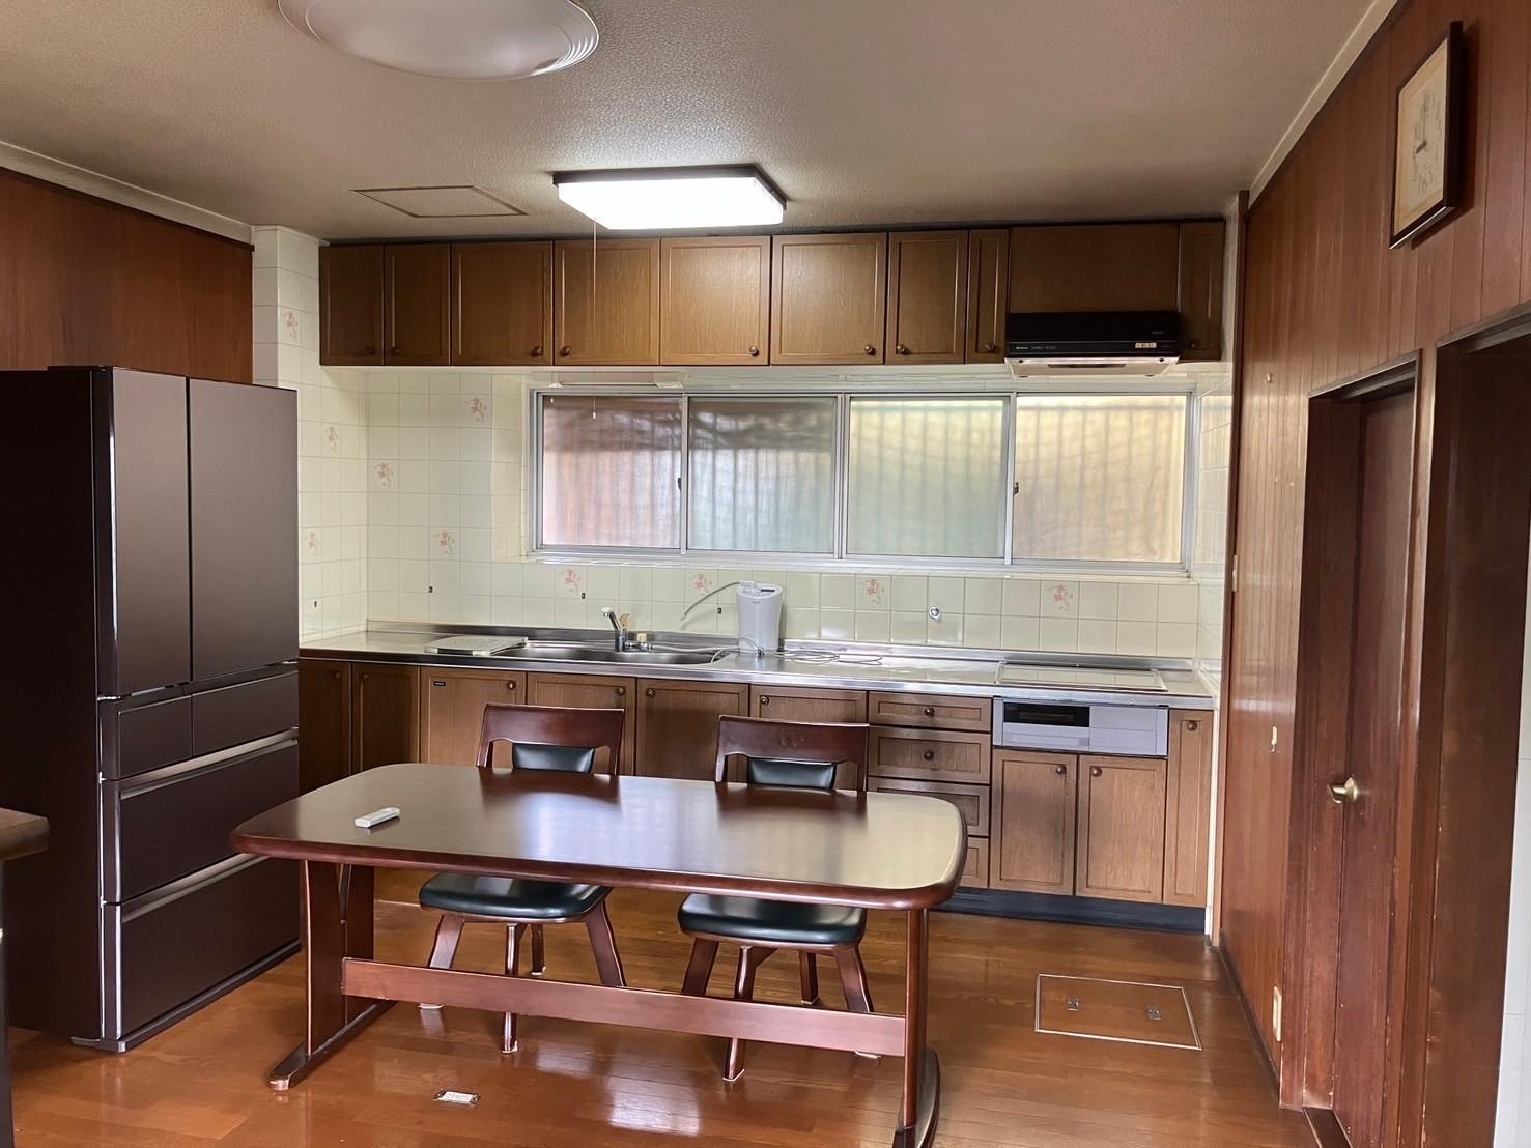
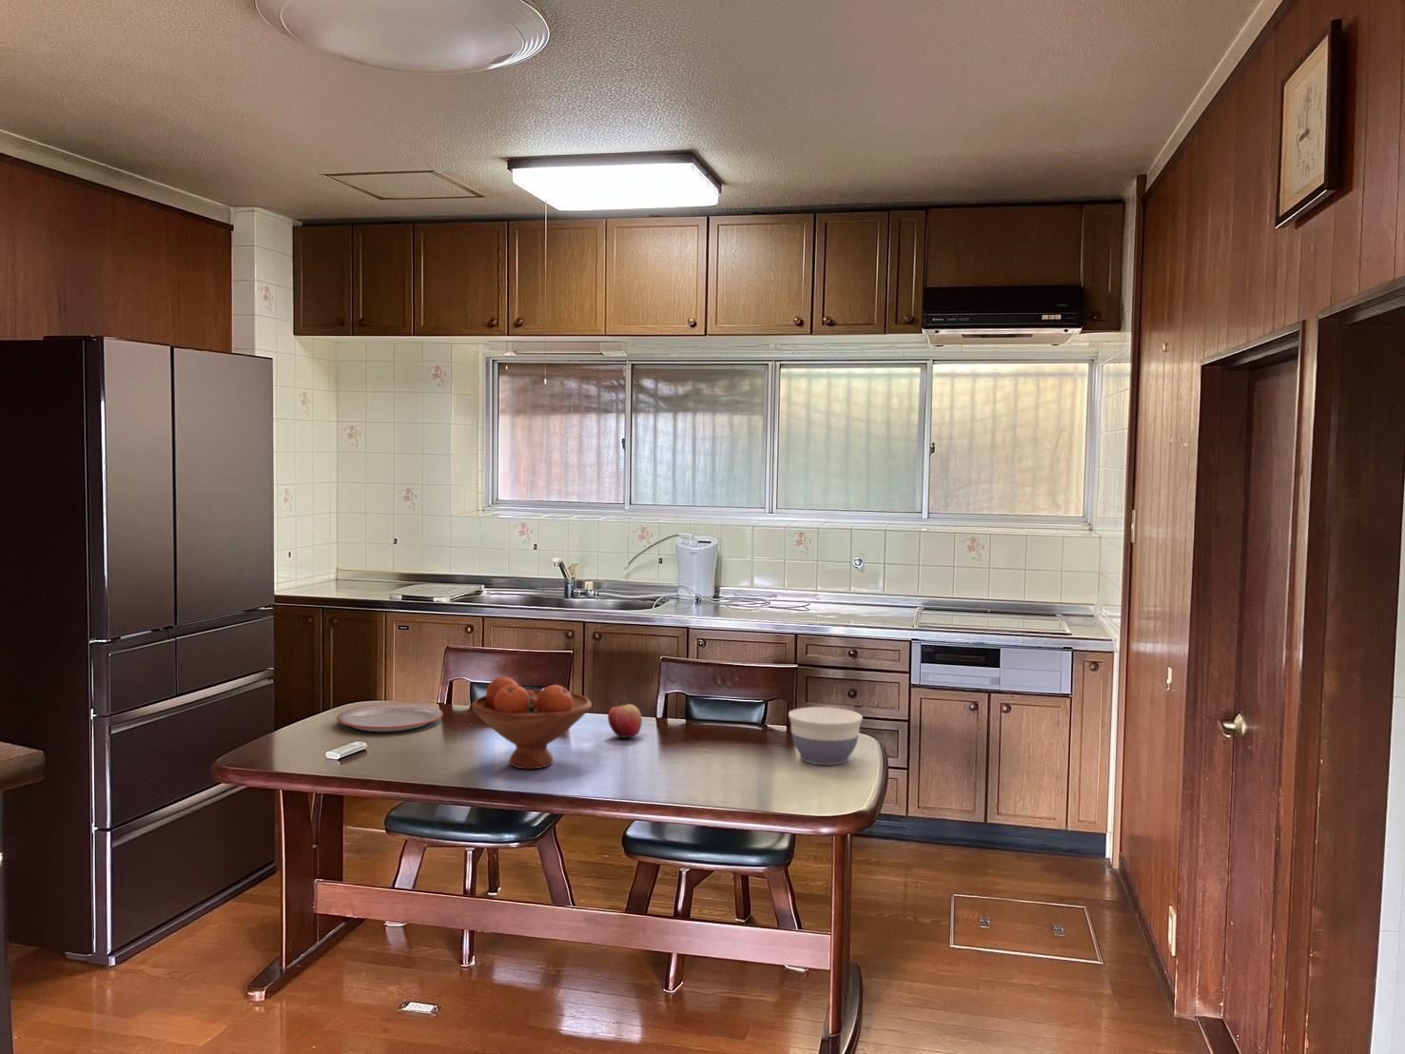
+ bowl [787,706,864,766]
+ plate [335,703,444,733]
+ apple [607,702,643,738]
+ fruit bowl [471,676,592,769]
